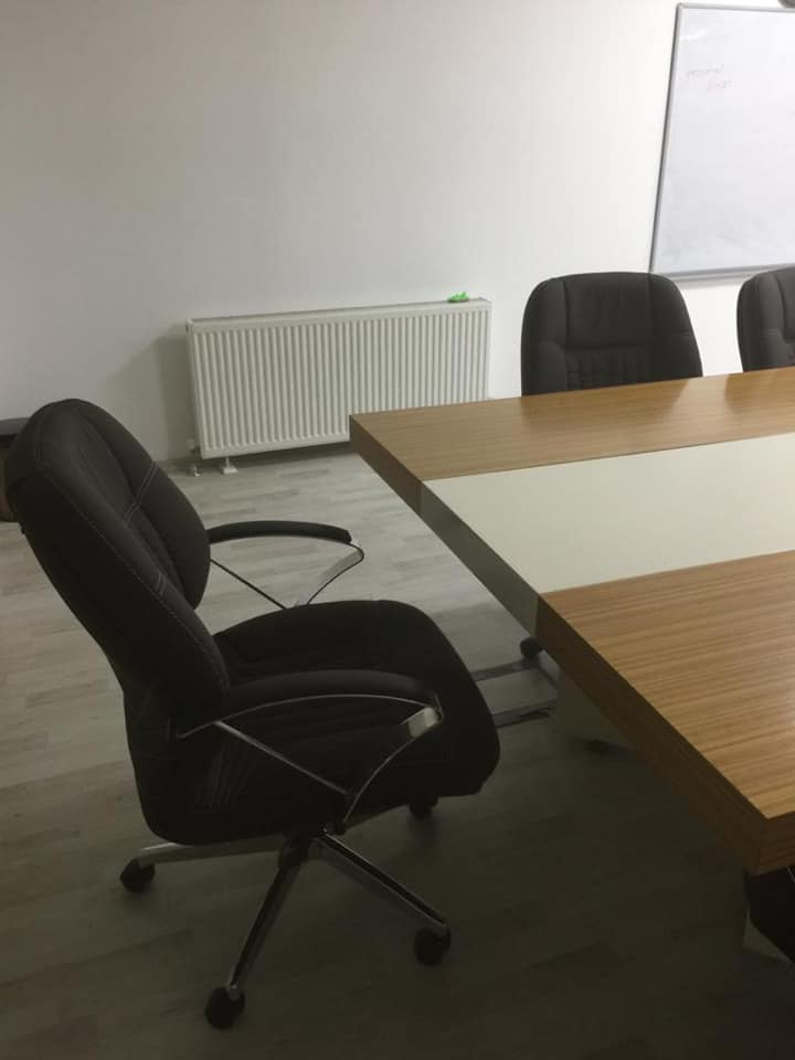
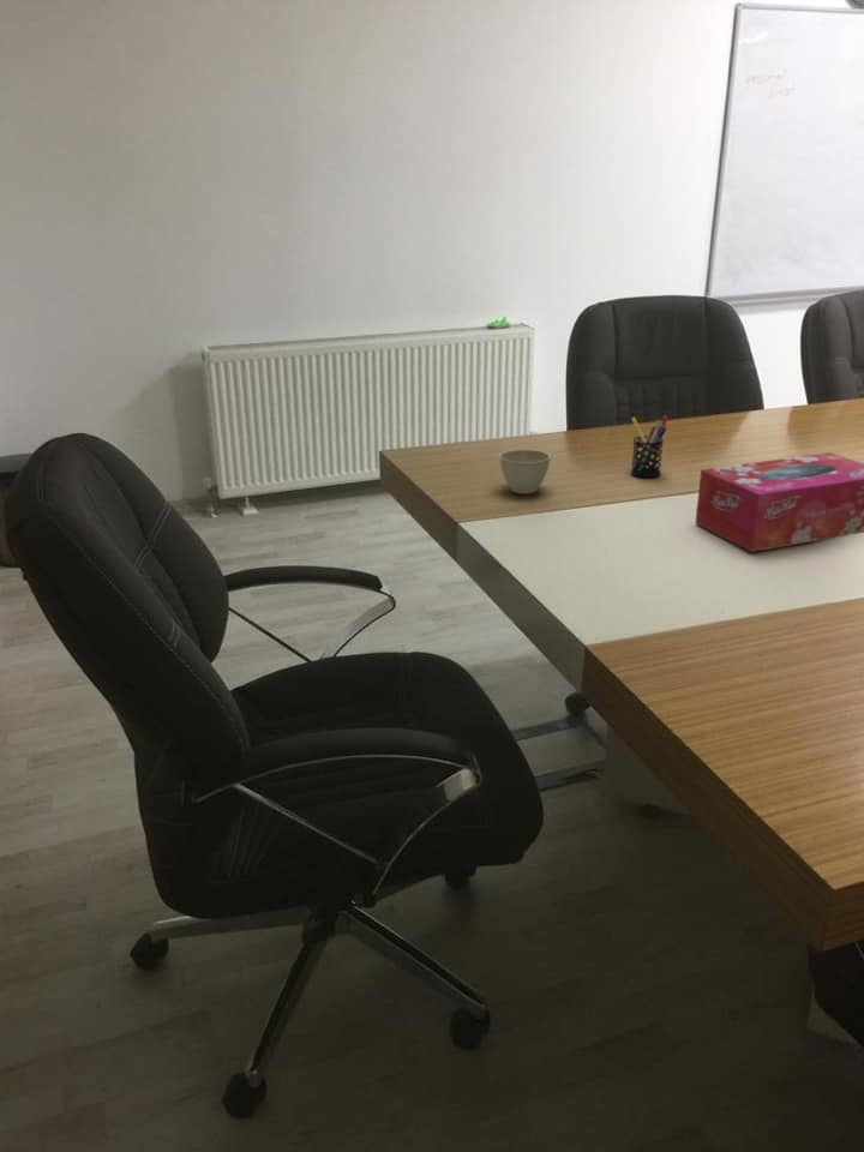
+ tissue box [694,451,864,553]
+ pen holder [630,415,668,479]
+ flower pot [498,449,552,496]
